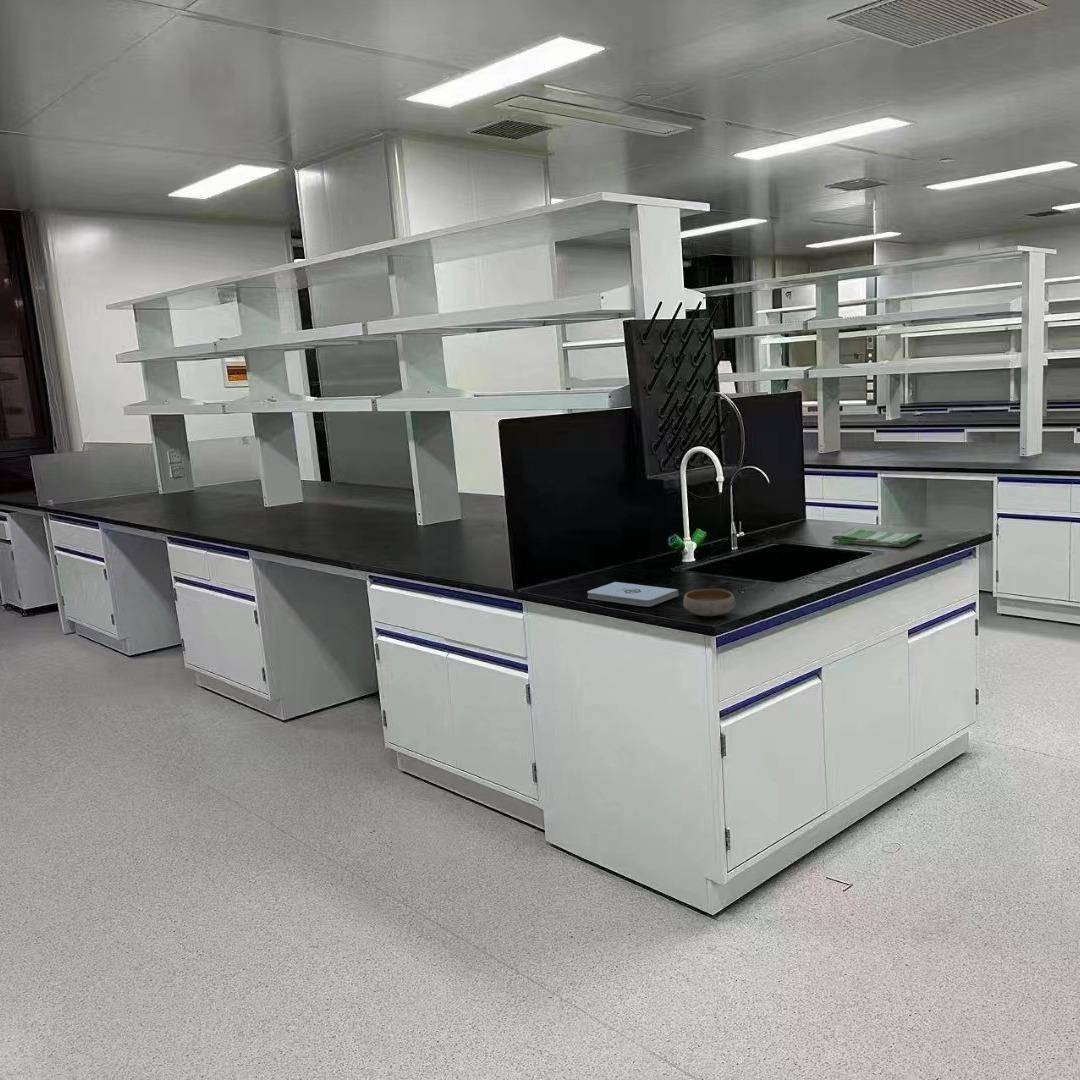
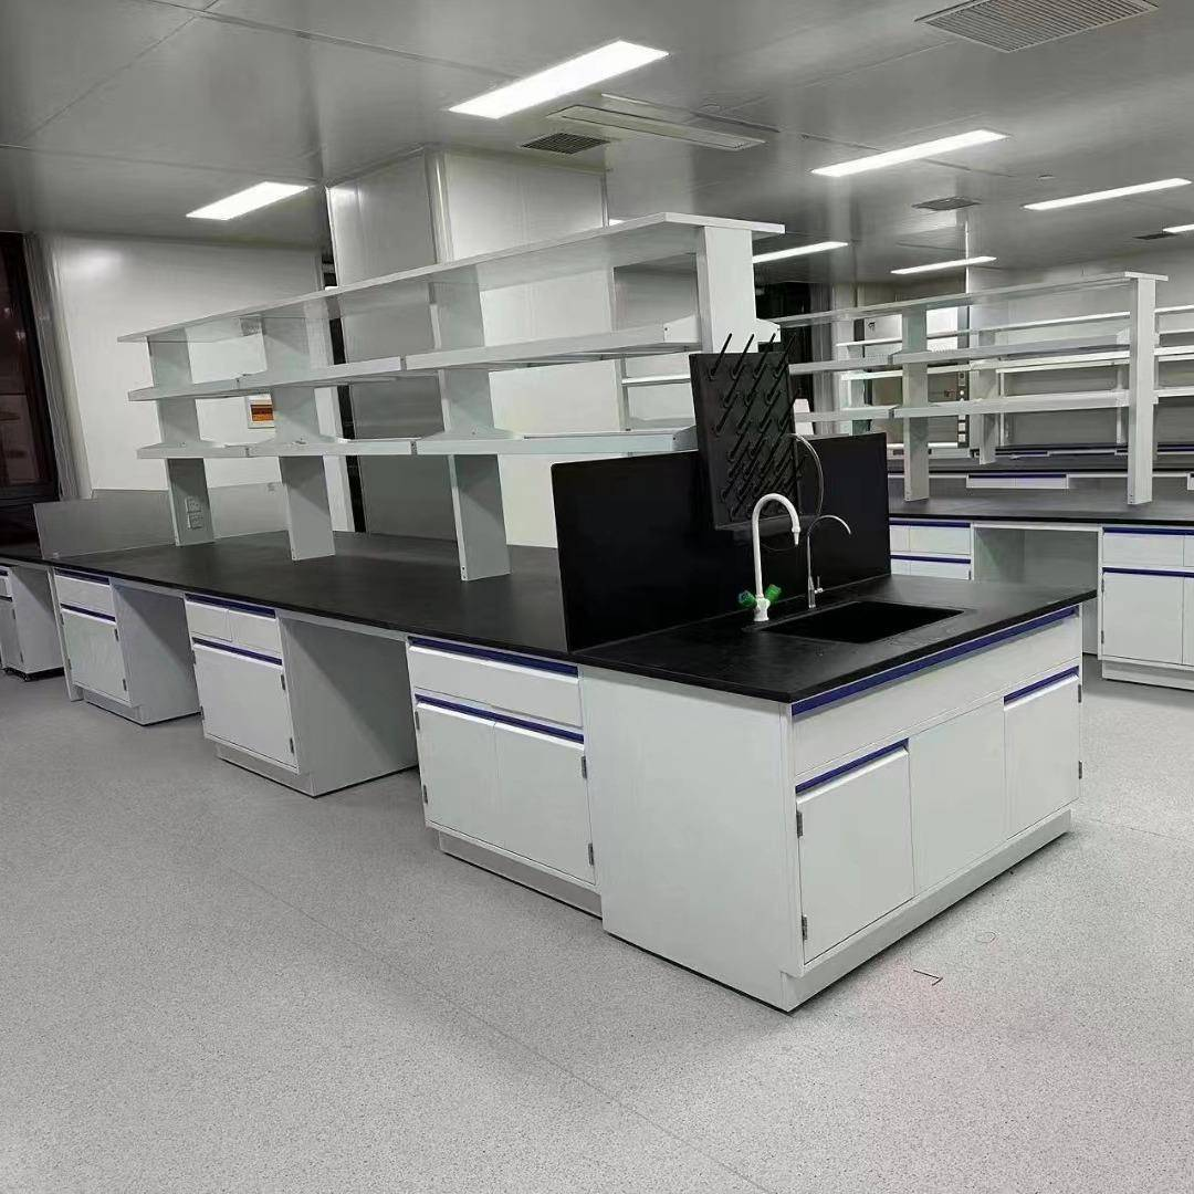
- notepad [587,581,679,608]
- dish towel [831,527,924,548]
- bowl [682,588,736,617]
